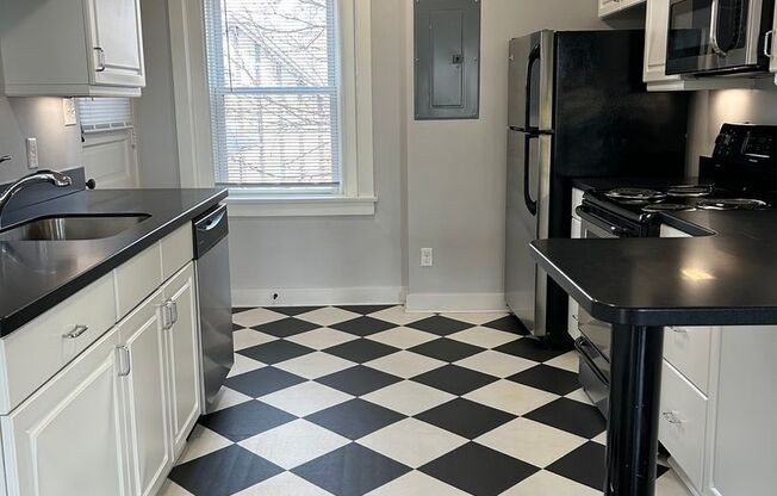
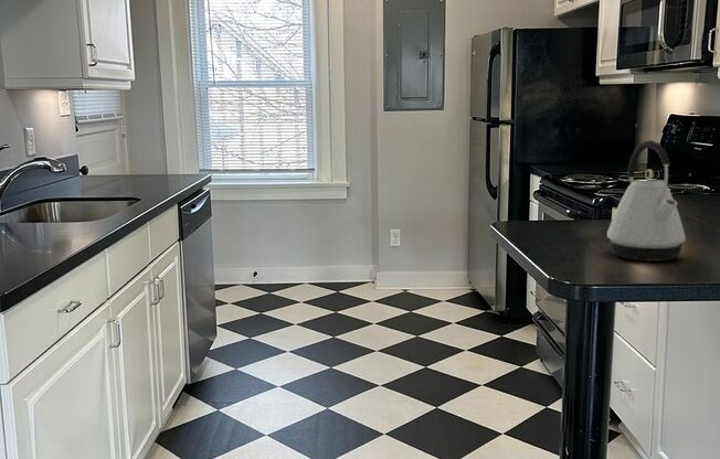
+ kettle [606,139,687,263]
